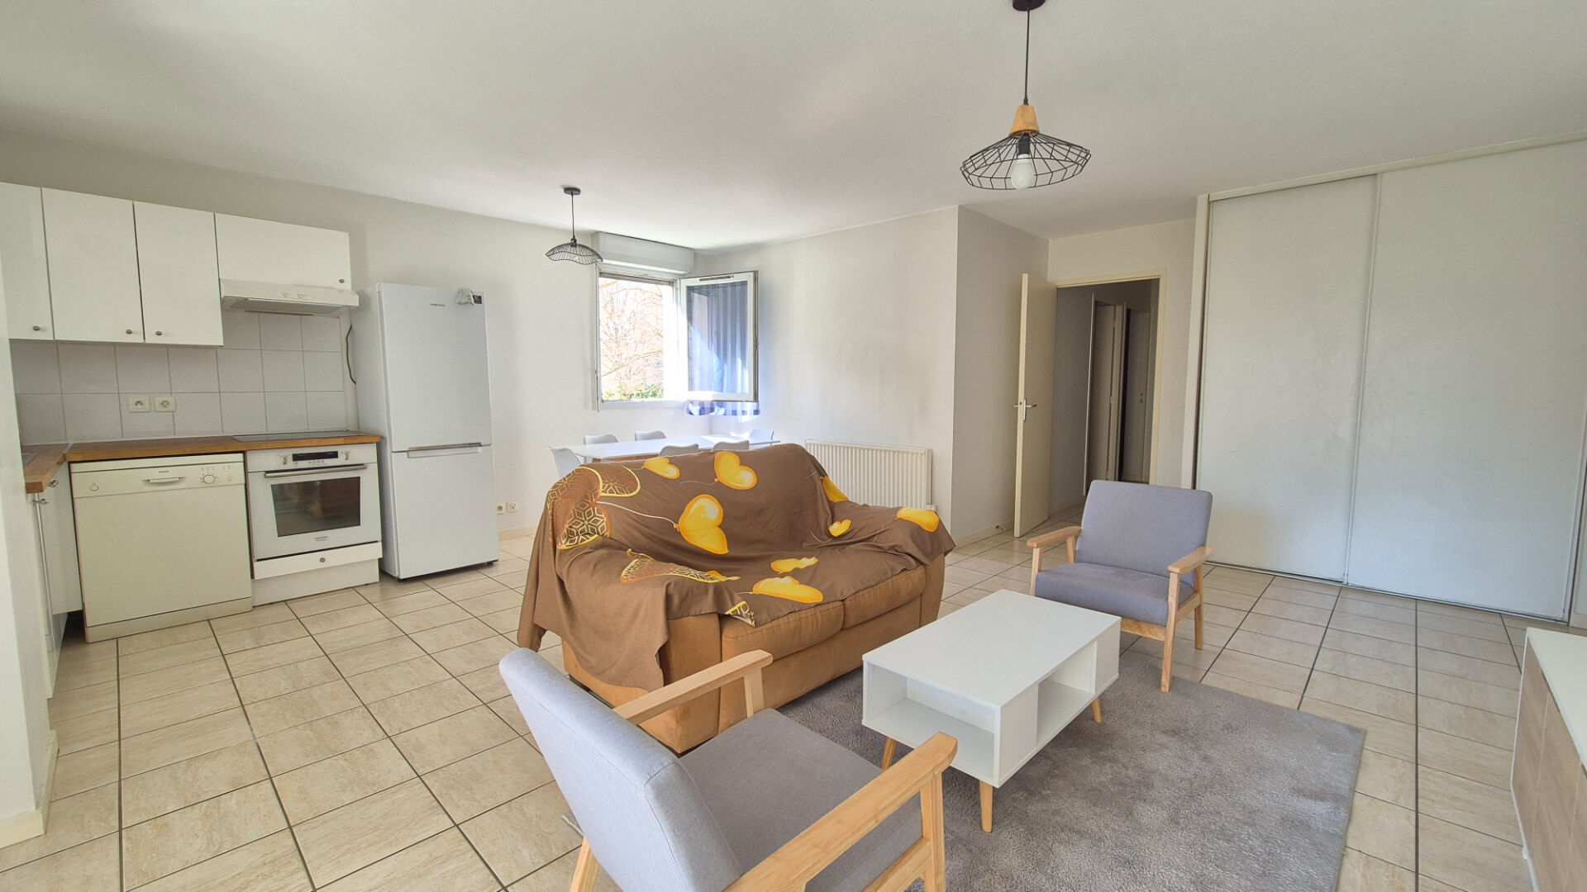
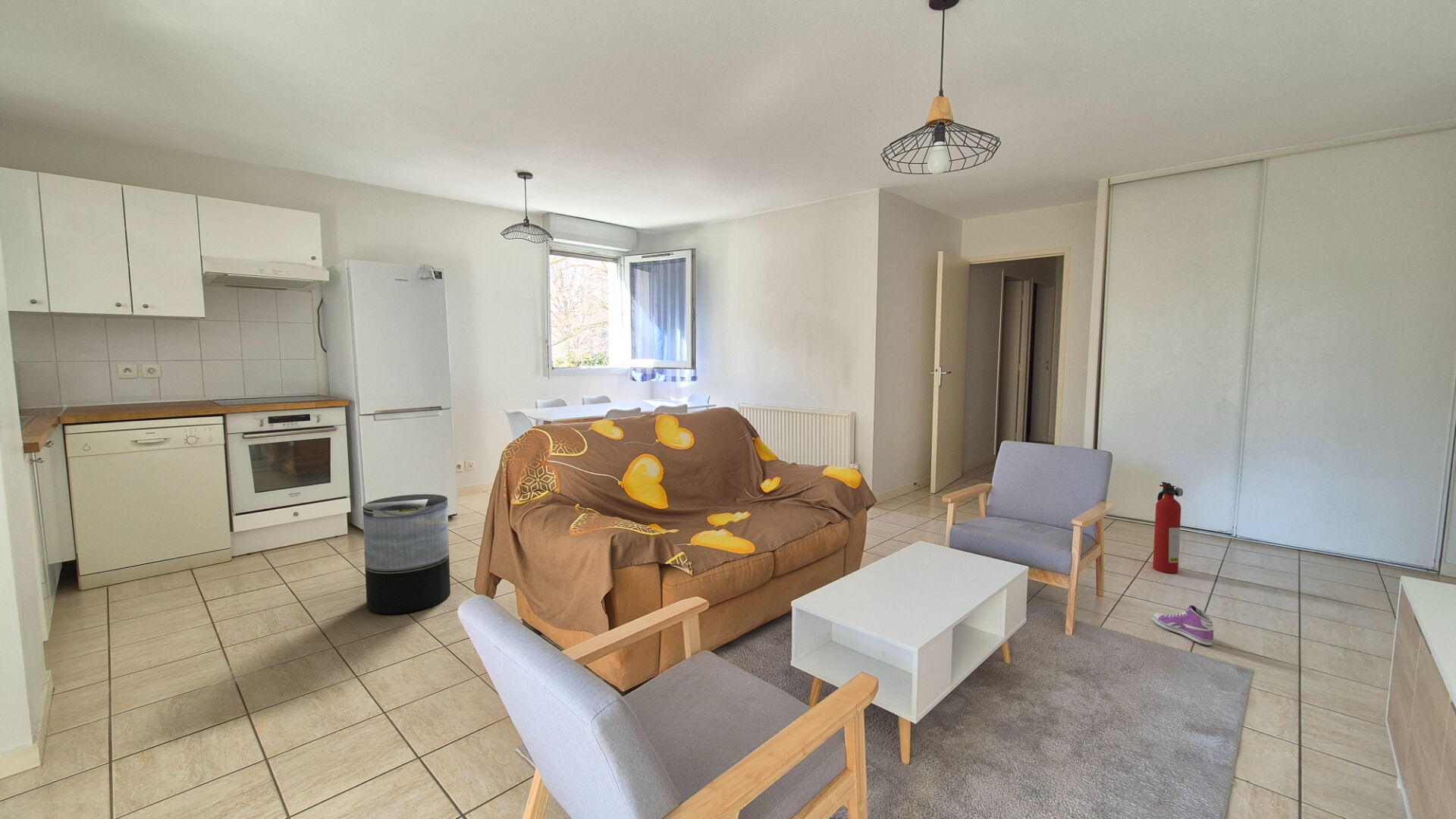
+ sneaker [1152,604,1214,646]
+ fire extinguisher [1152,482,1184,574]
+ trash can [362,494,451,615]
